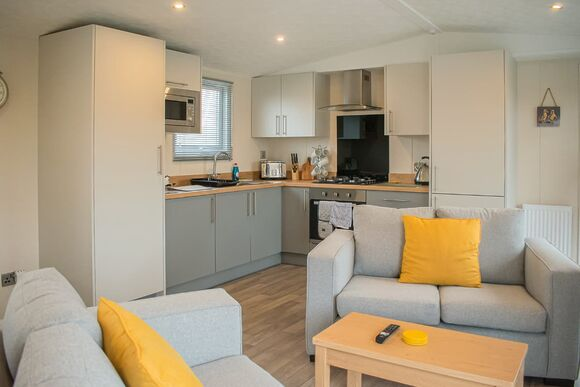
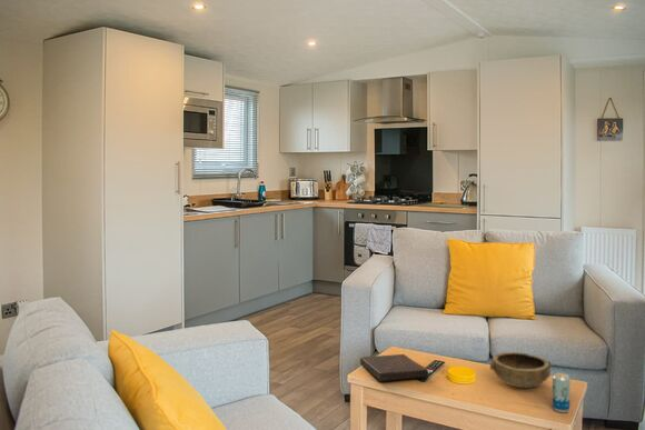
+ book [359,353,429,382]
+ beverage can [552,372,572,413]
+ bowl [489,351,552,389]
